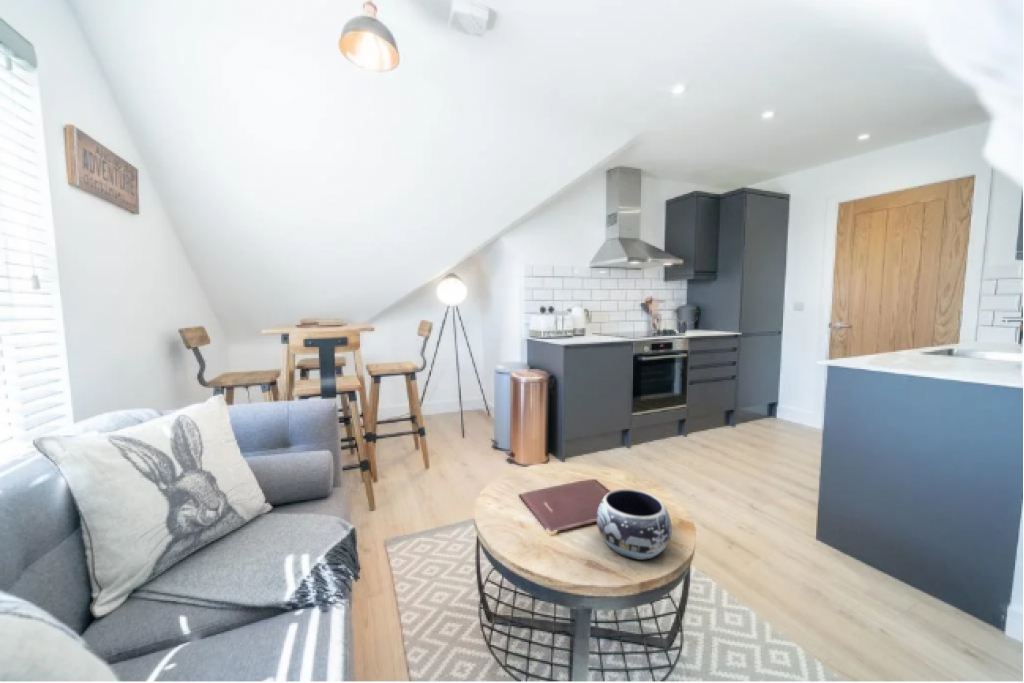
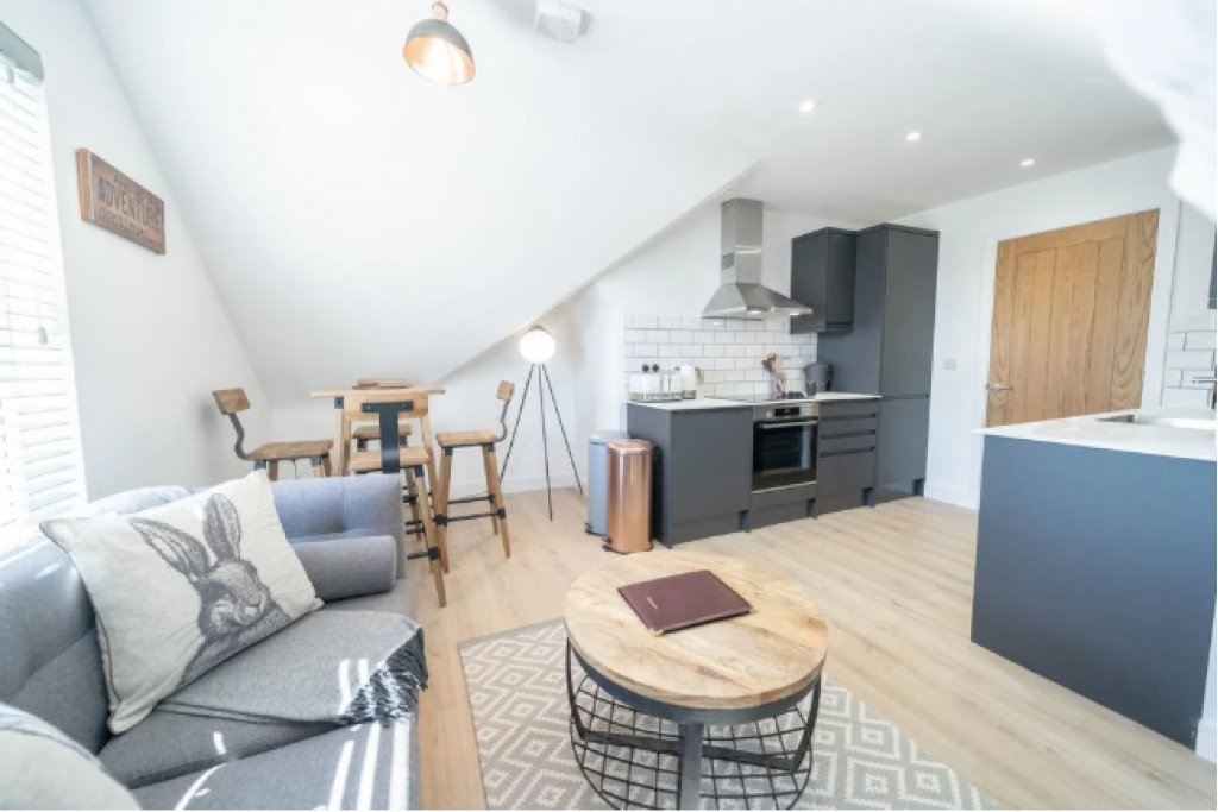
- decorative bowl [596,488,673,561]
